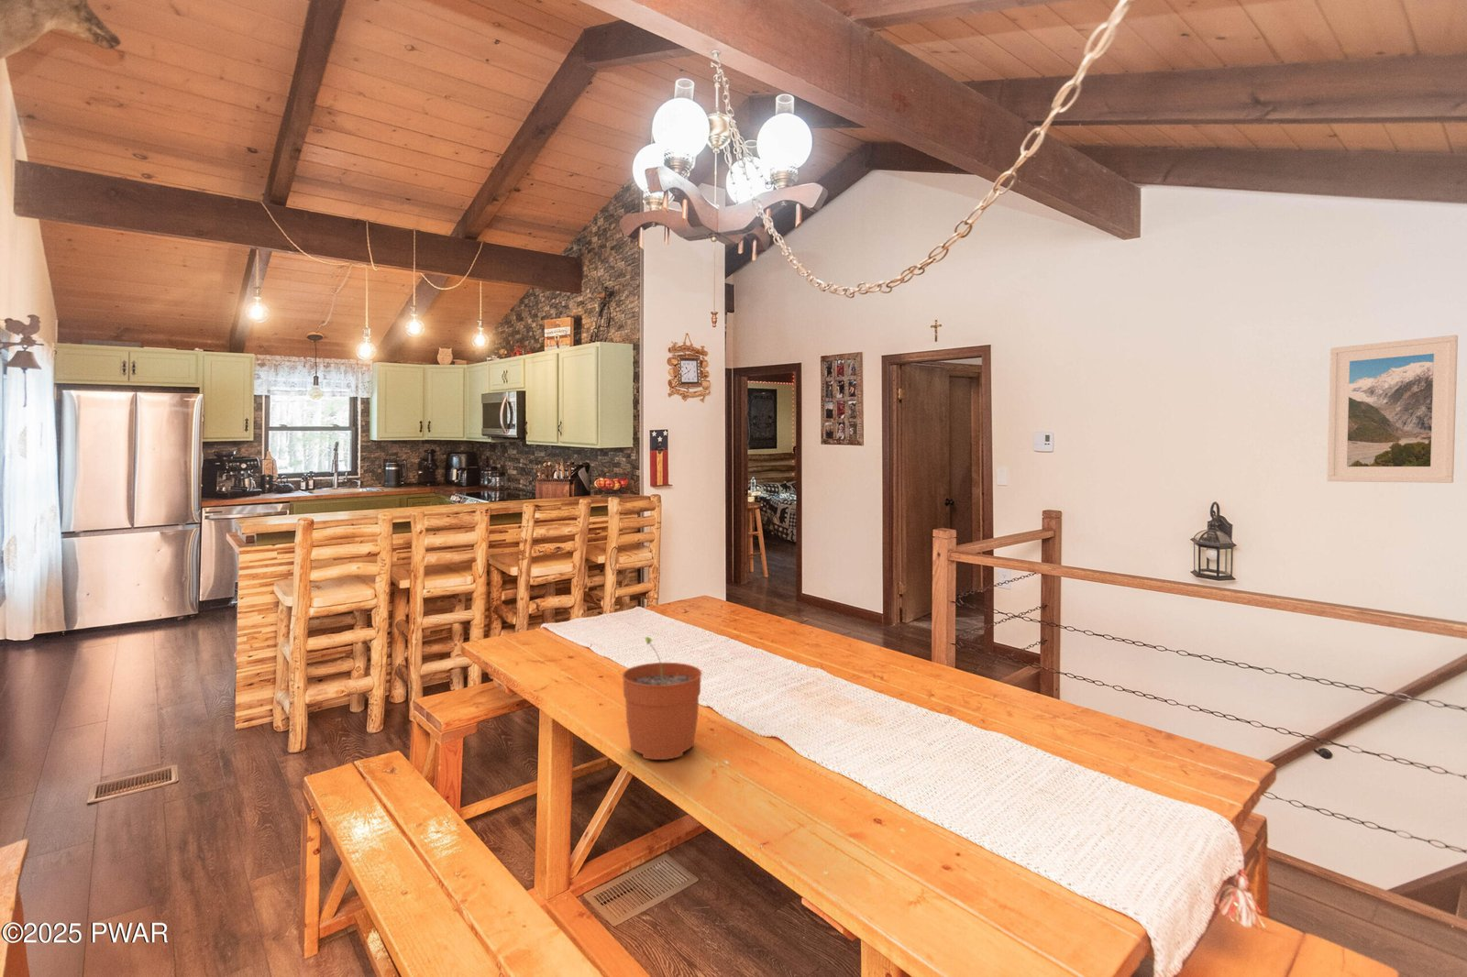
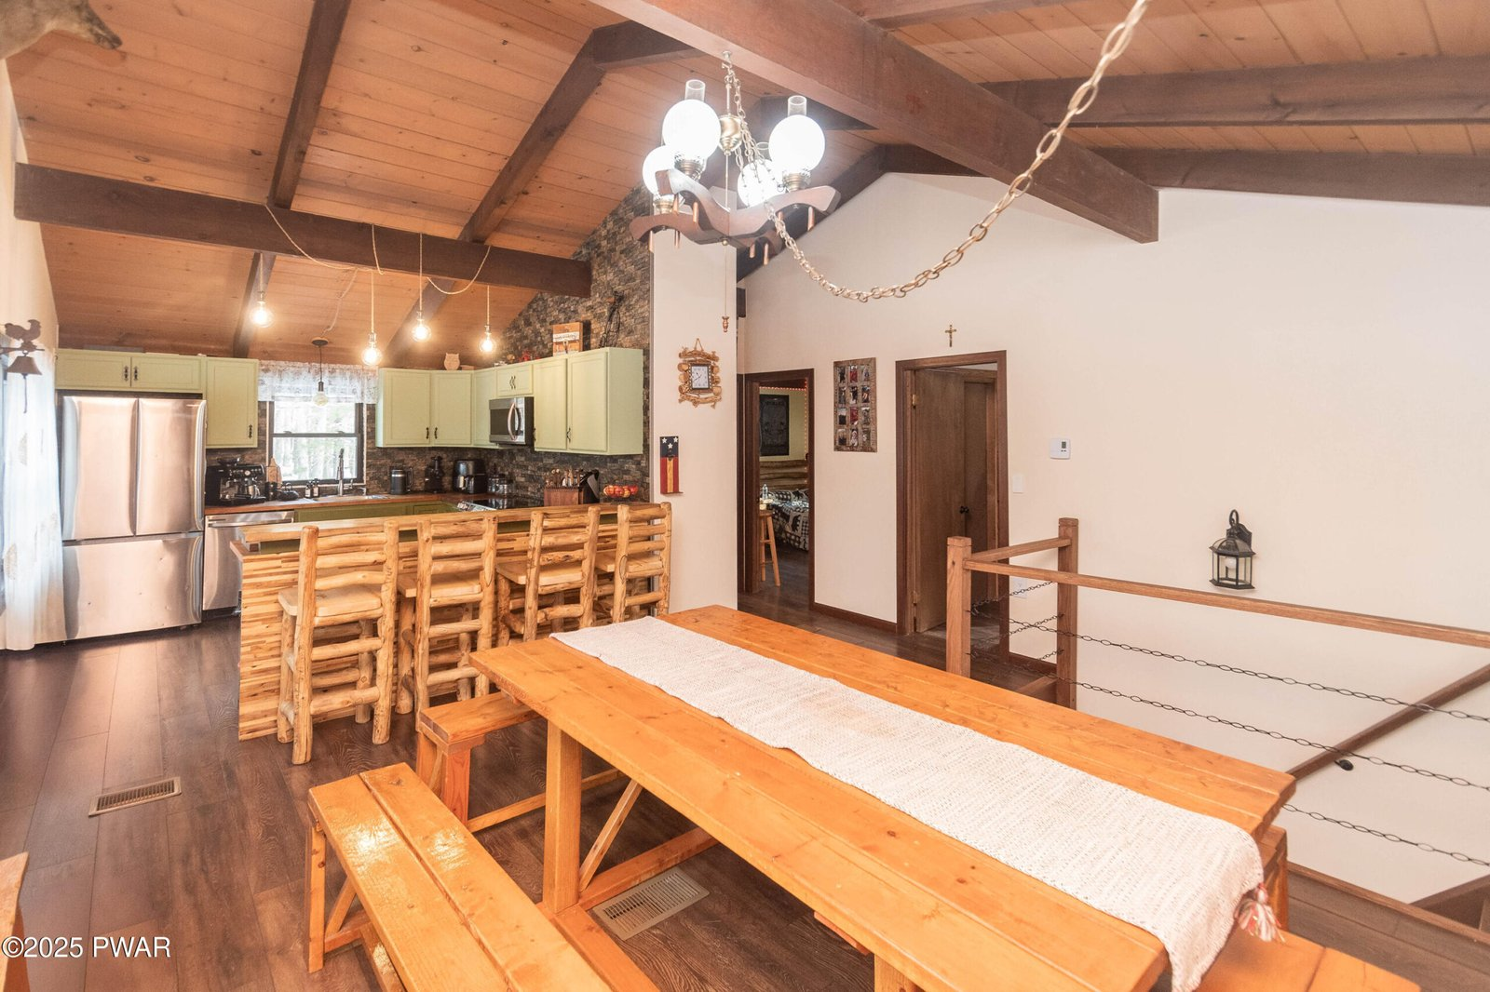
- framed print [1326,335,1458,484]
- plant pot [621,636,704,761]
